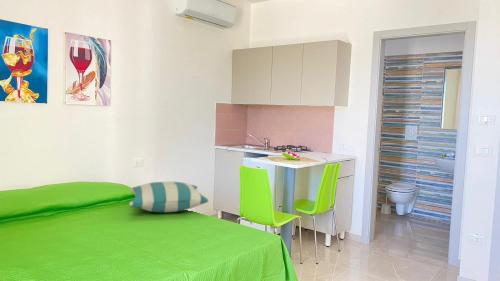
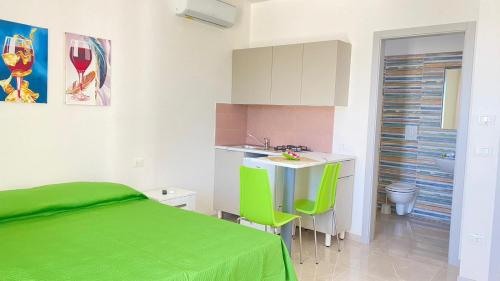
- pillow [128,181,209,213]
